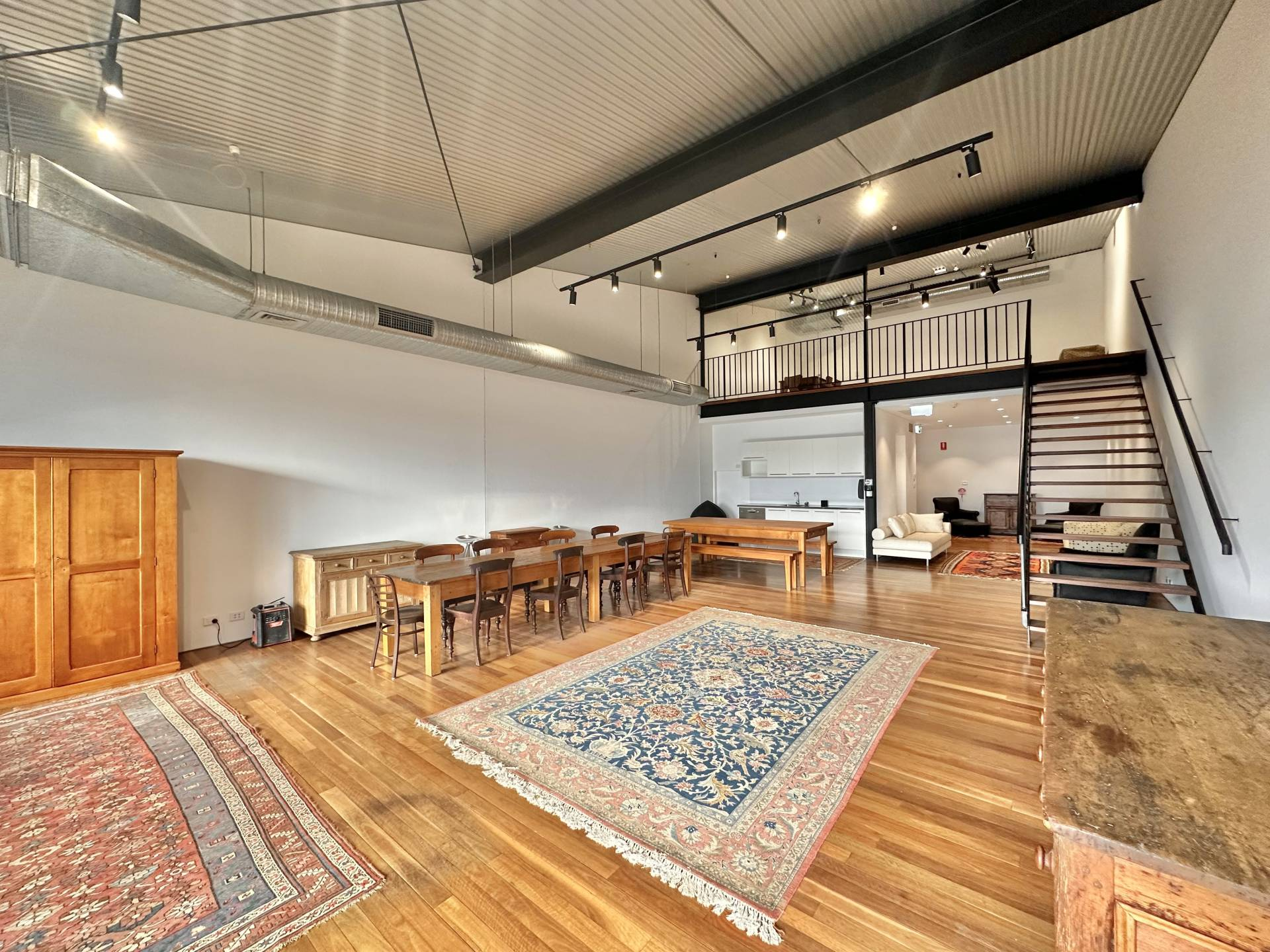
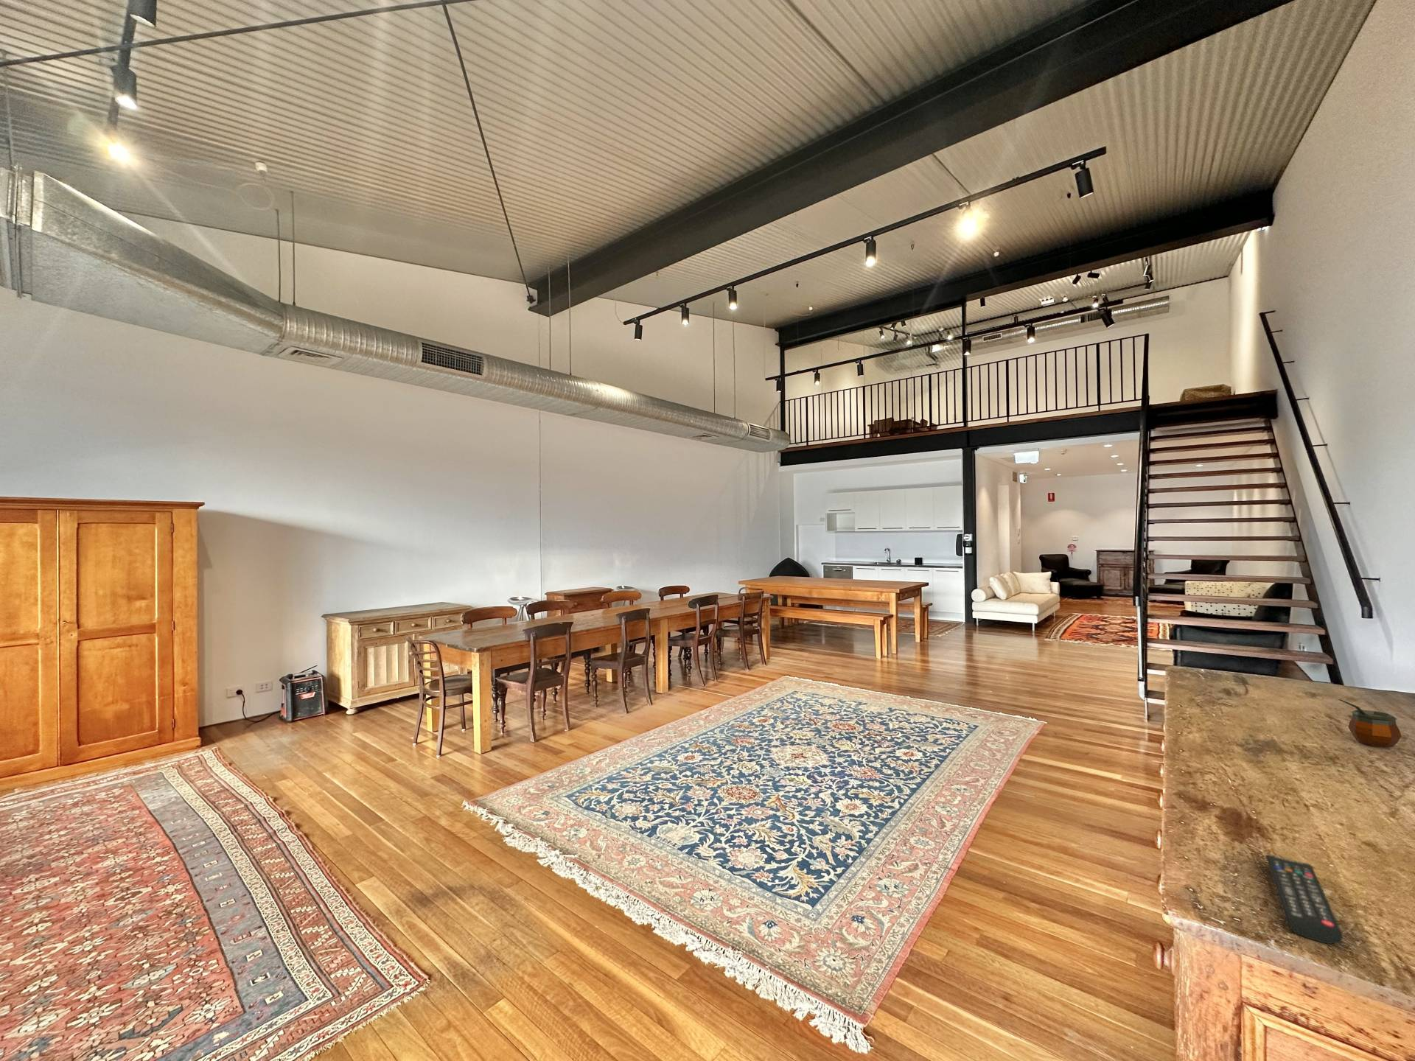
+ remote control [1265,854,1343,945]
+ gourd [1338,699,1402,748]
